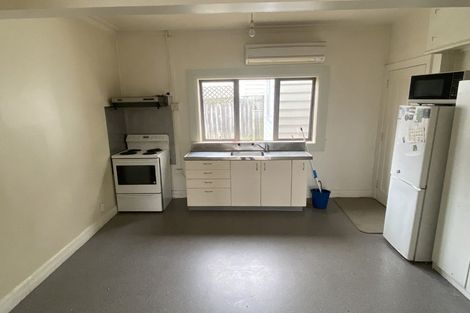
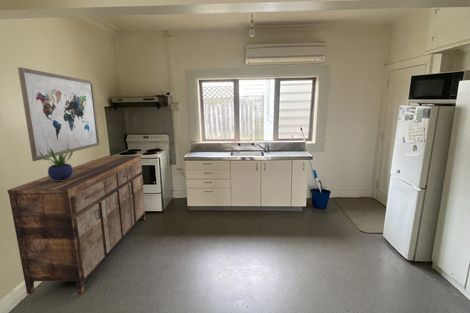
+ wall art [17,66,101,162]
+ sideboard [7,155,146,295]
+ potted plant [39,145,74,181]
